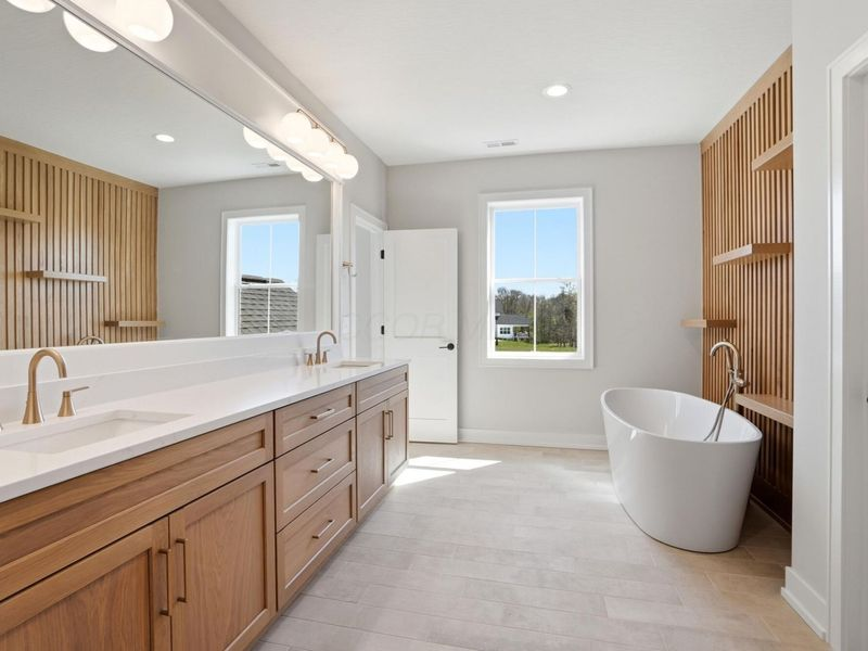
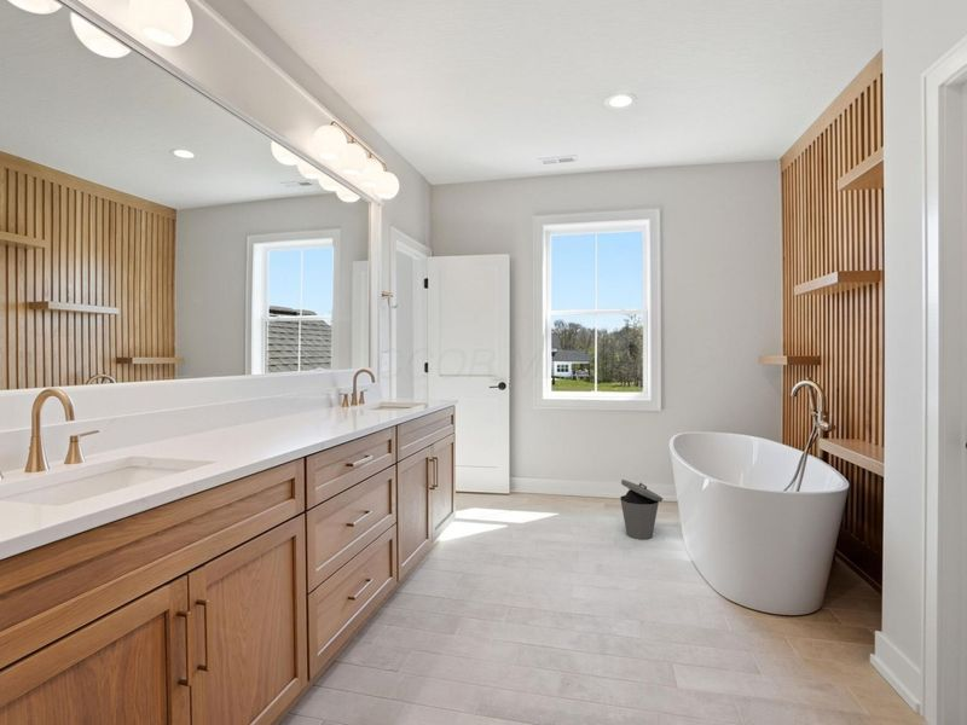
+ trash can [619,478,664,540]
